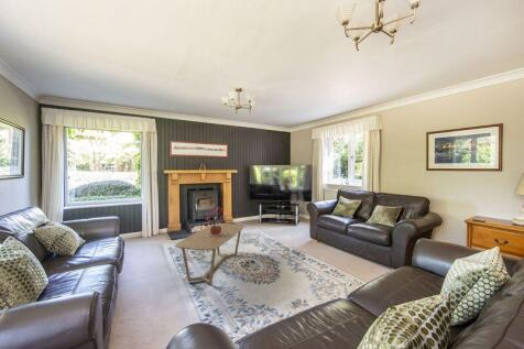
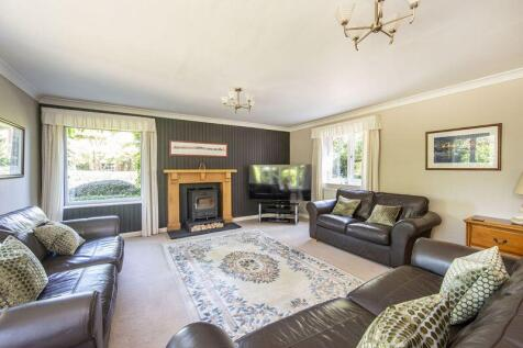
- coffee table [173,222,245,285]
- potted plant [204,206,227,237]
